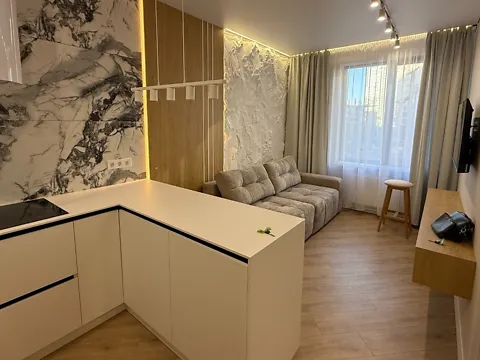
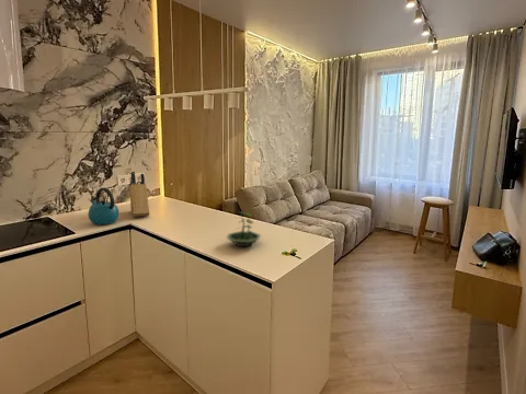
+ knife block [128,171,150,218]
+ kettle [88,187,121,225]
+ terrarium [226,210,262,247]
